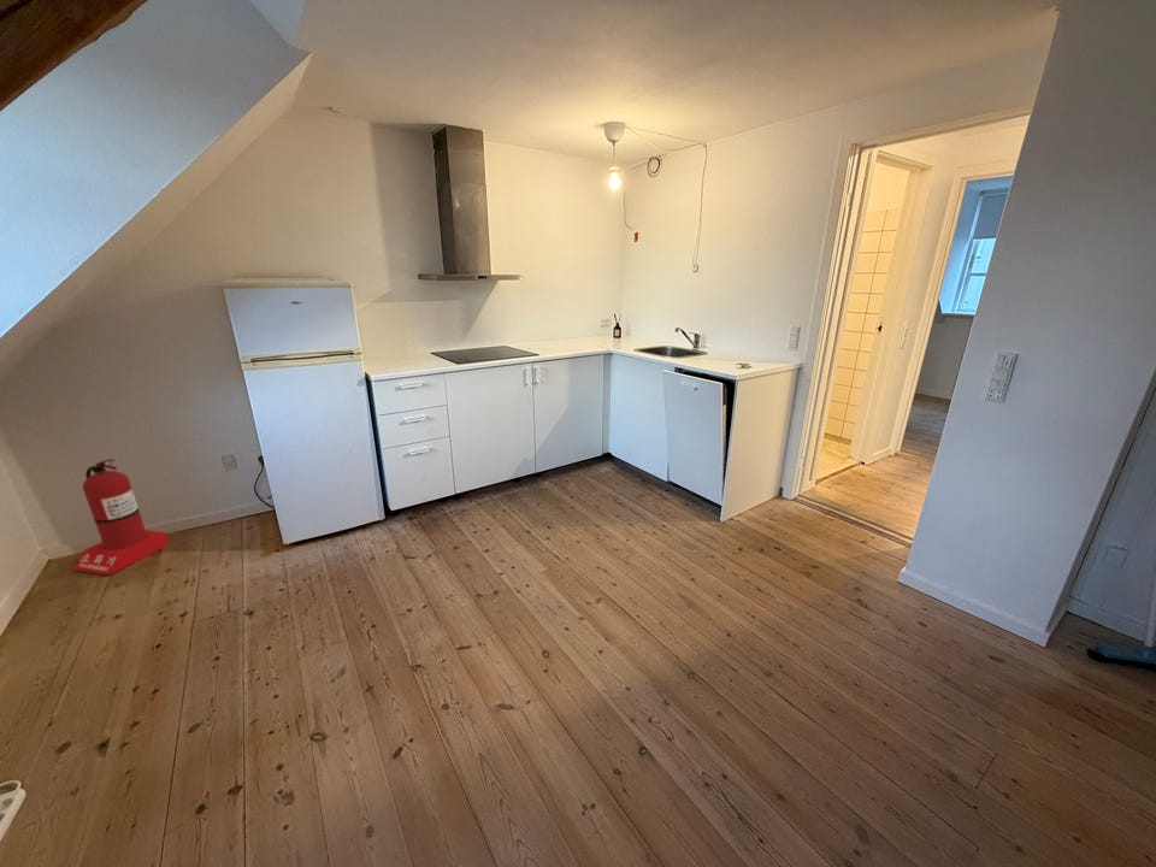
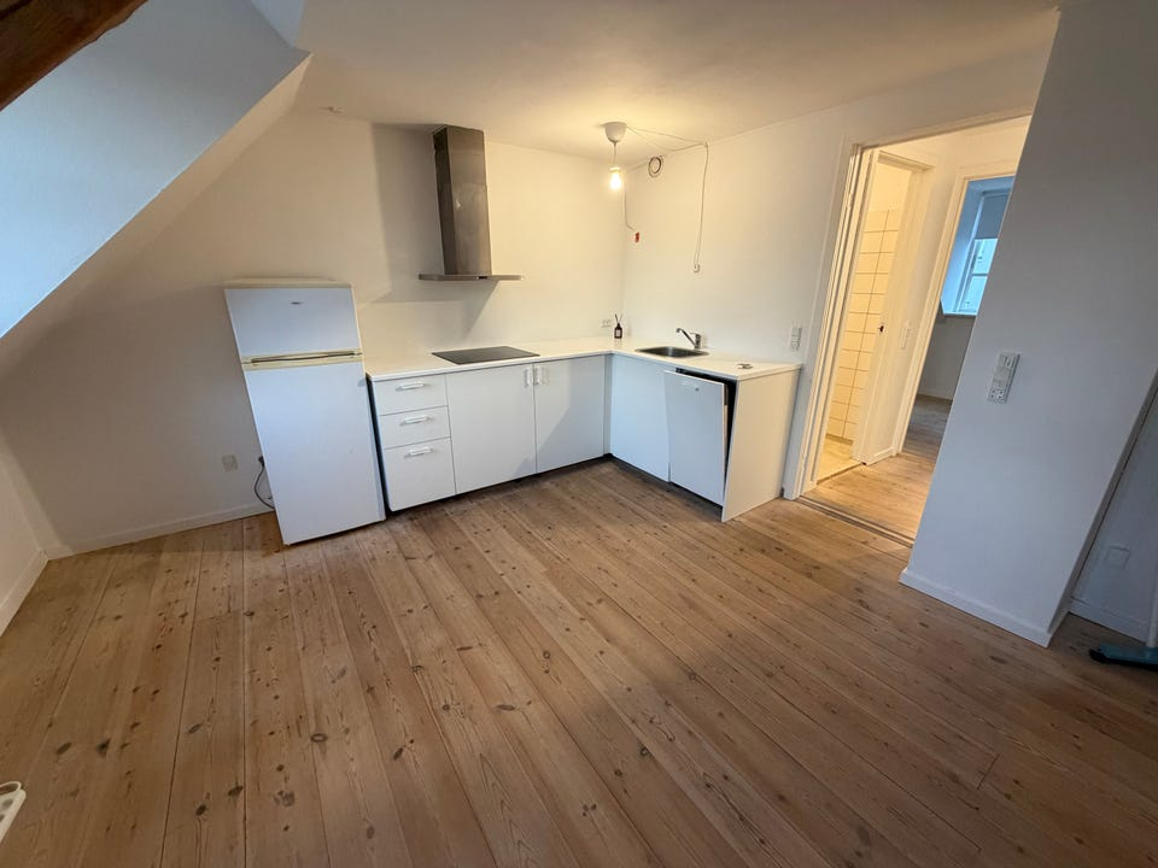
- fire extinguisher [72,458,170,577]
